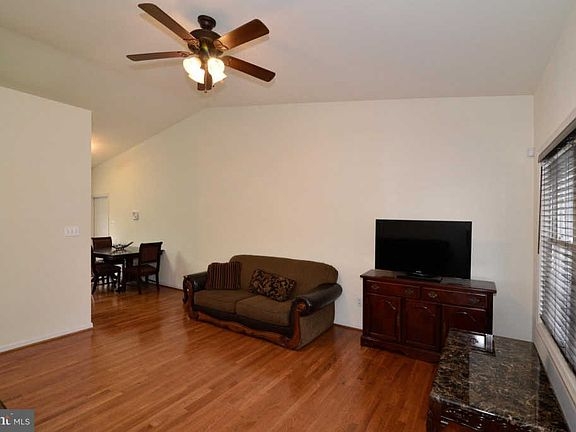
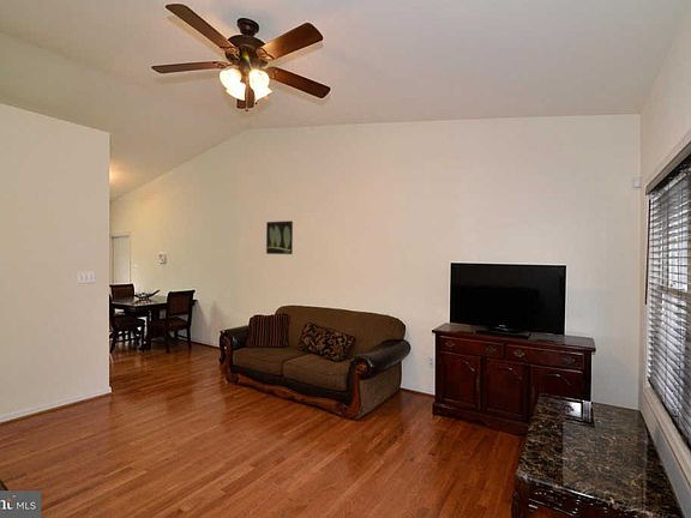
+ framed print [265,219,294,255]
